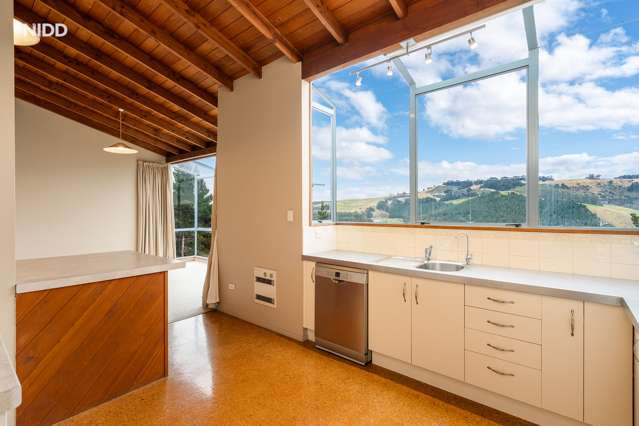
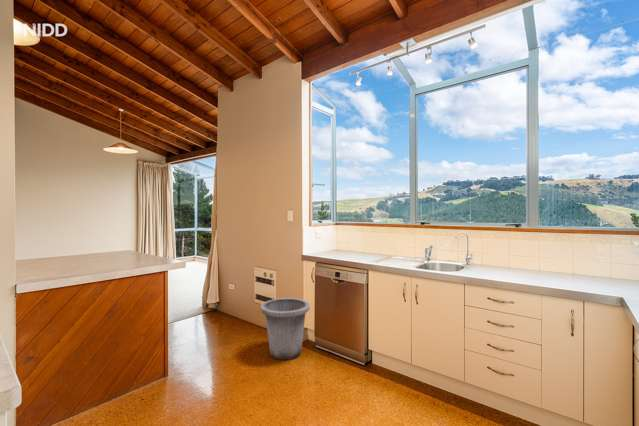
+ trash can [260,297,311,361]
